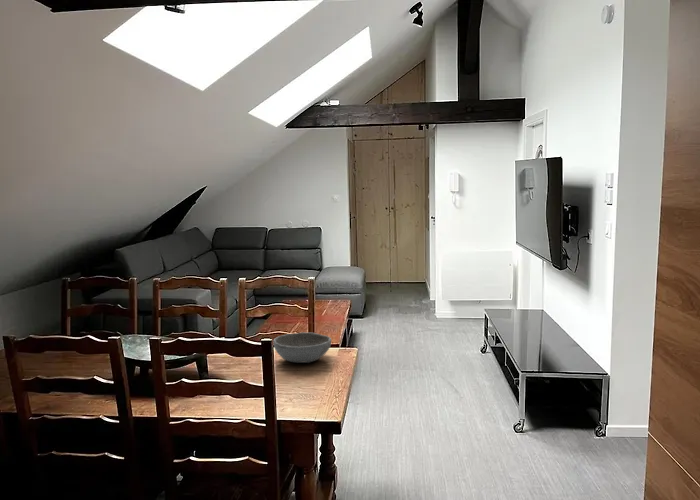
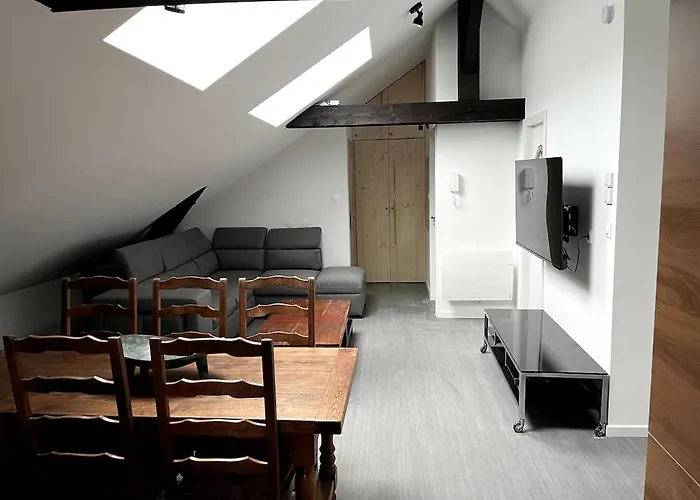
- bowl [272,331,332,364]
